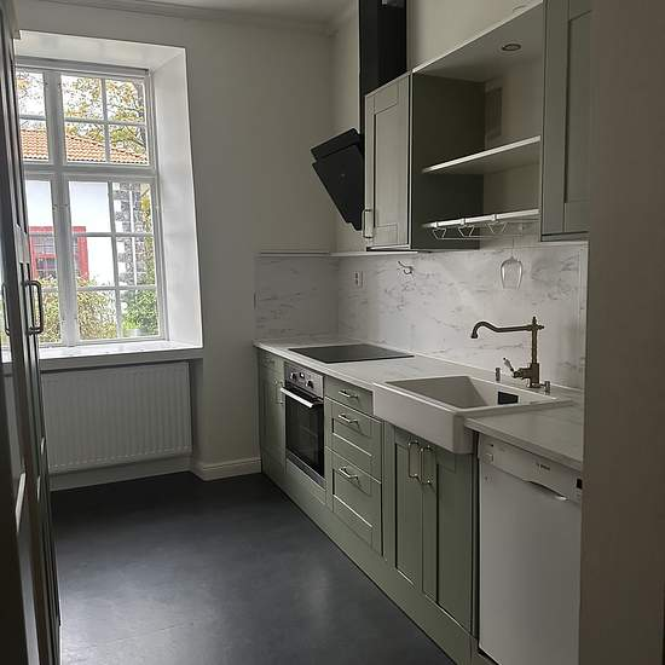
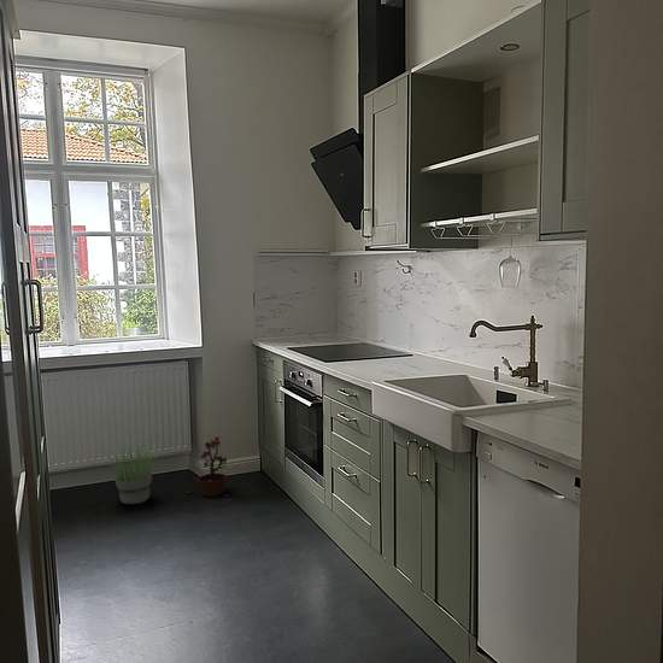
+ potted plant [101,445,163,506]
+ potted plant [184,435,229,498]
